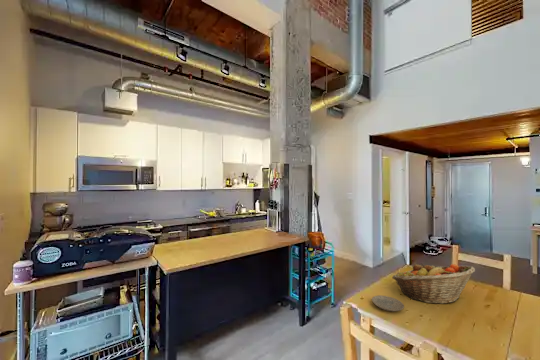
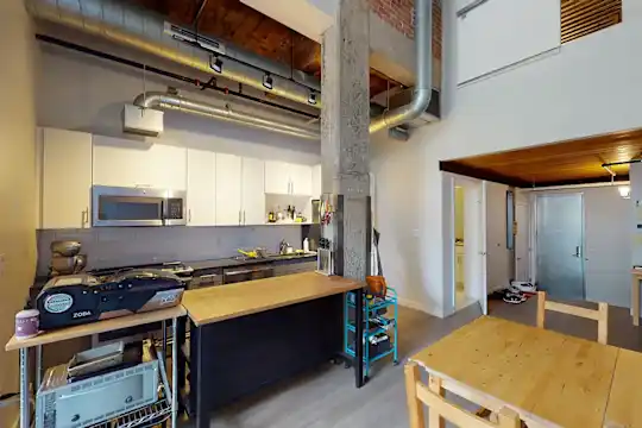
- fruit basket [392,262,476,305]
- plate [371,294,405,312]
